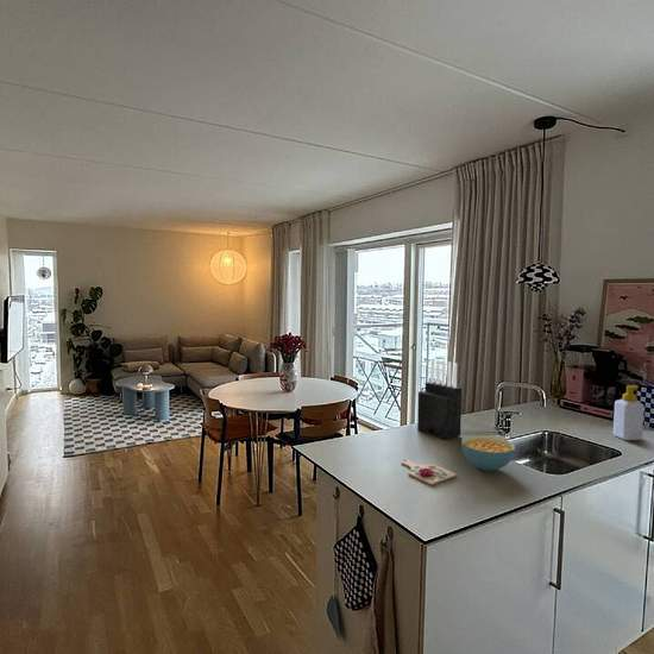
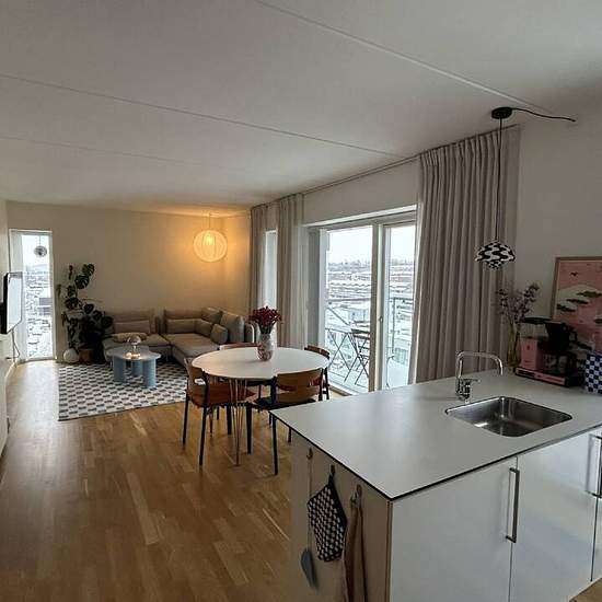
- soap bottle [612,384,646,441]
- cutting board [400,459,458,486]
- cereal bowl [460,434,516,472]
- knife block [416,358,463,441]
